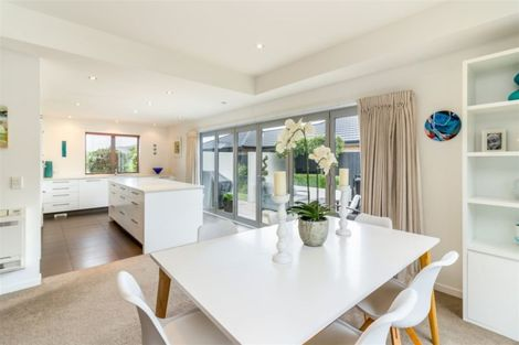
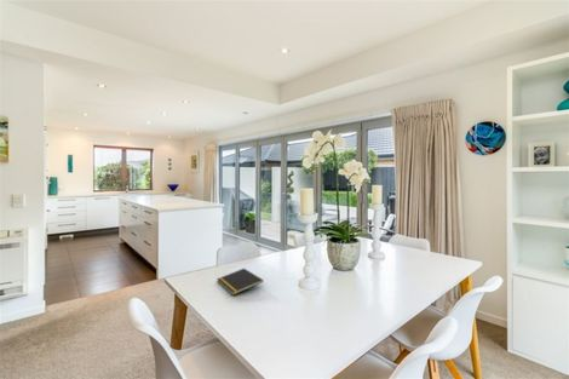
+ notepad [215,268,264,297]
